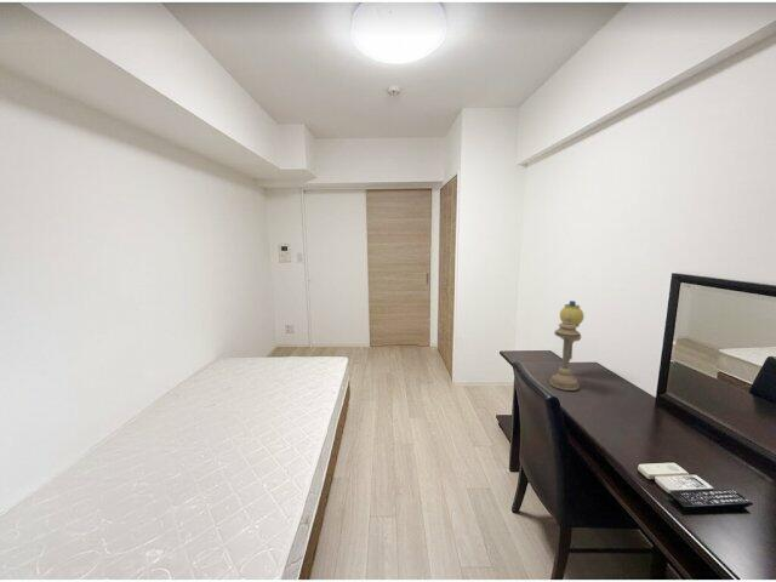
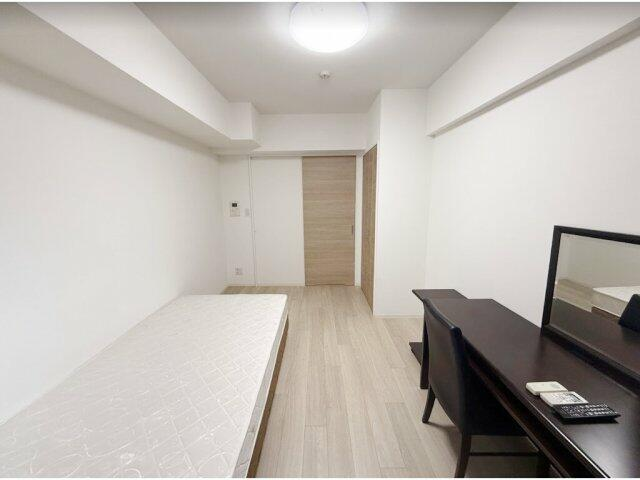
- table lamp [548,299,586,392]
